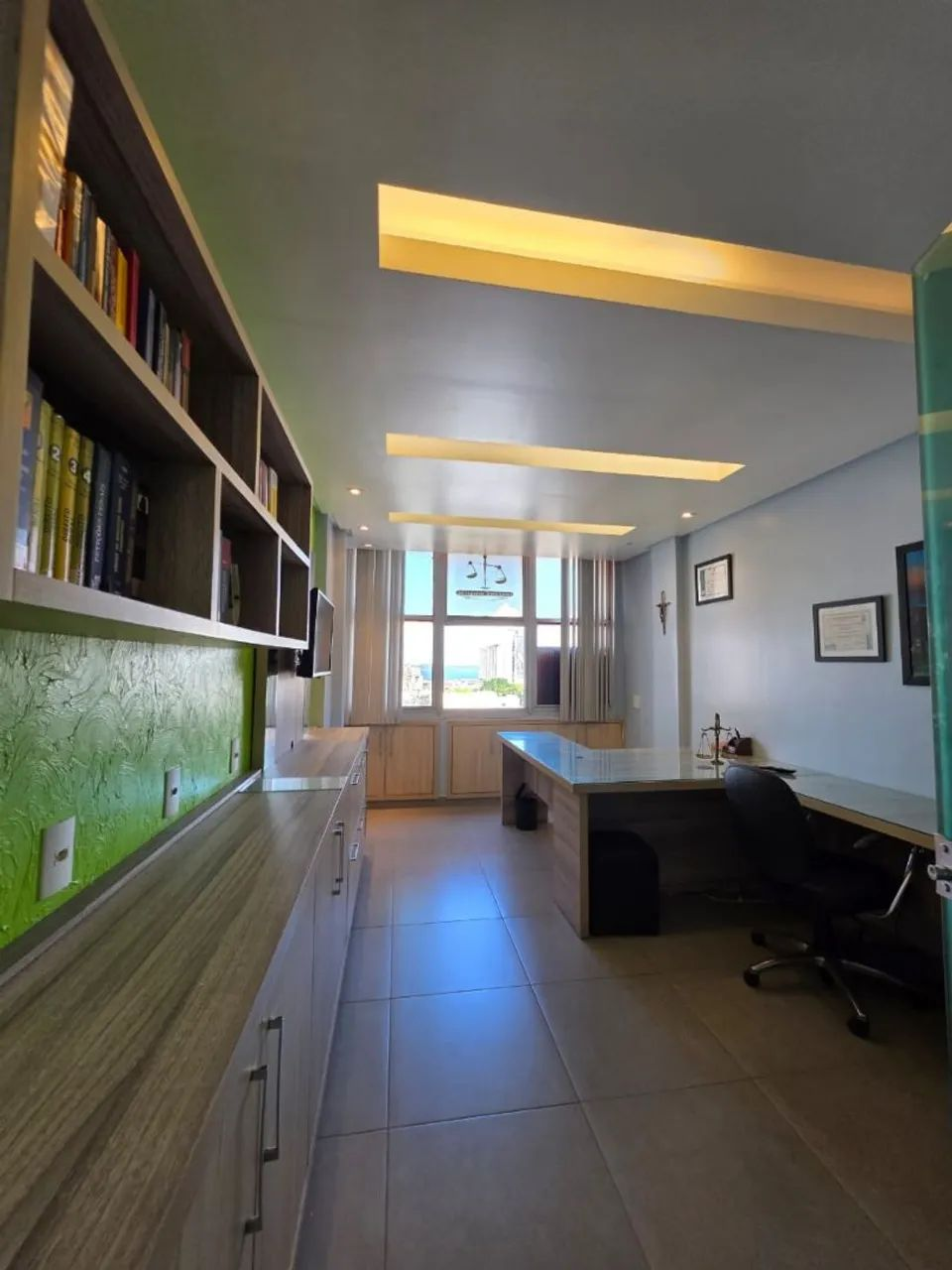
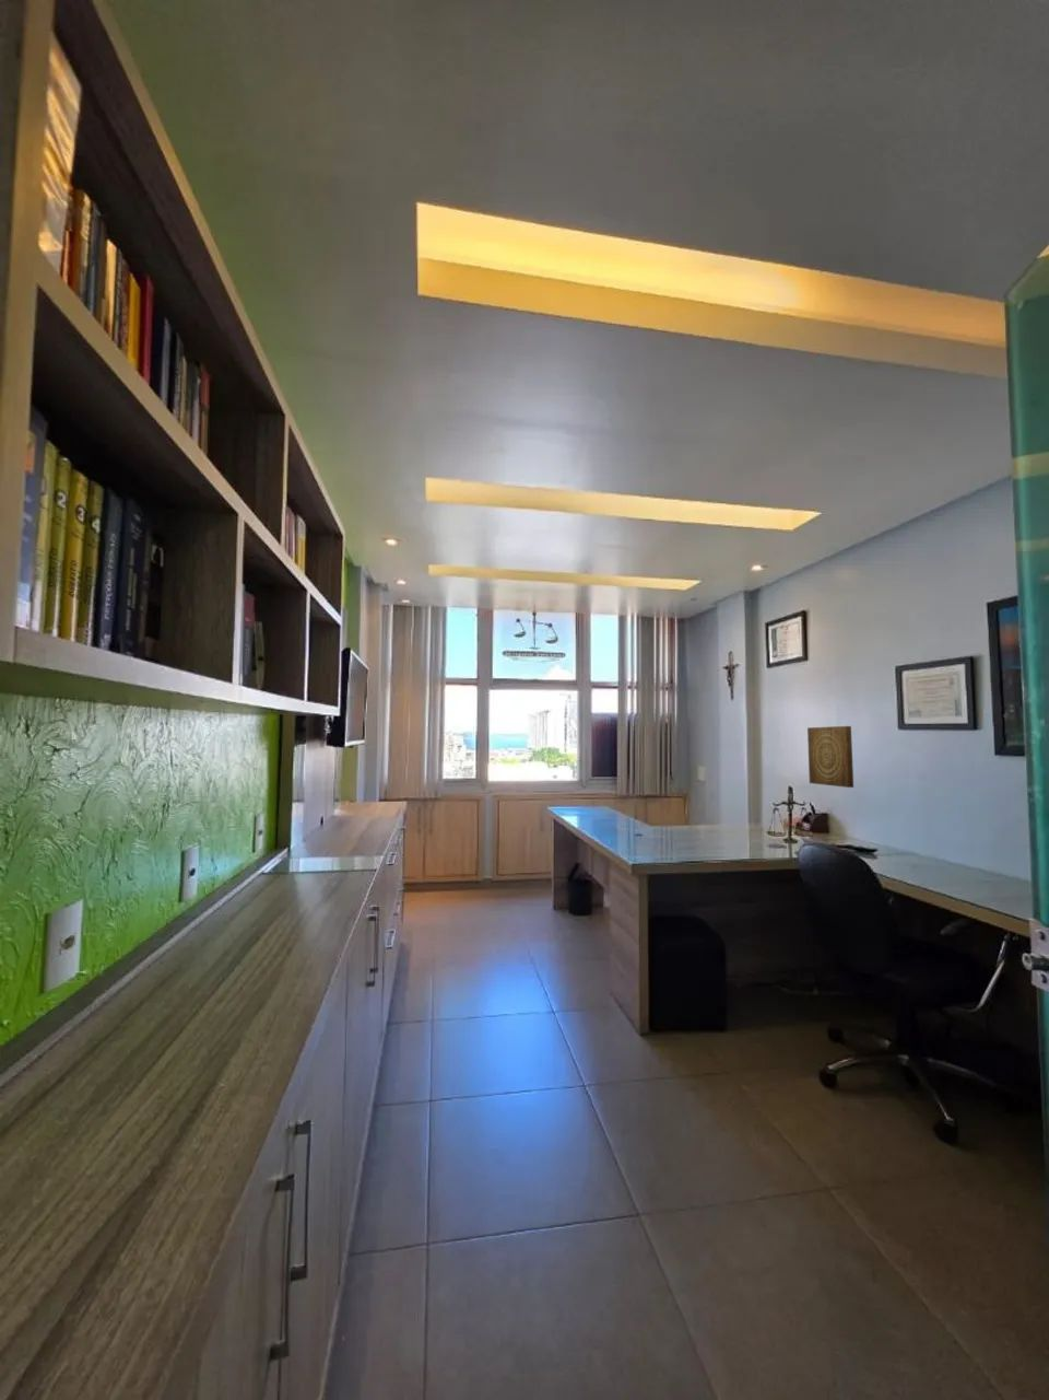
+ wall art [807,725,854,788]
